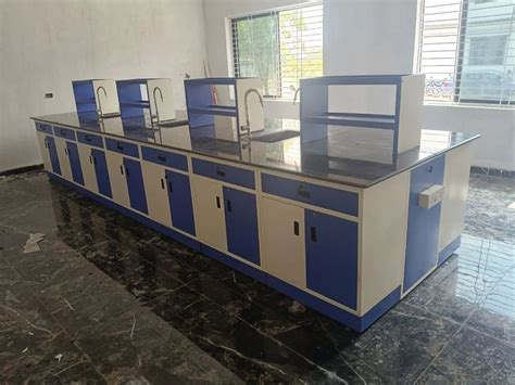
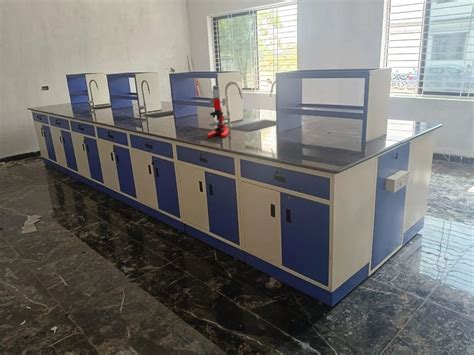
+ microscope [207,85,230,138]
